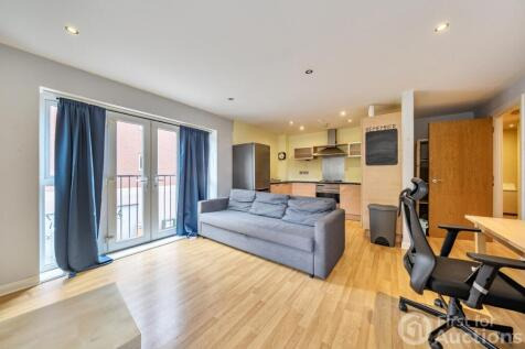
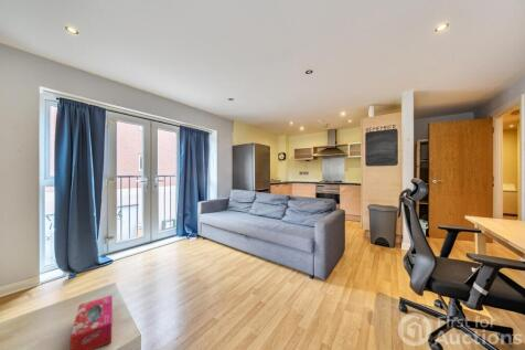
+ tissue box [69,294,114,350]
